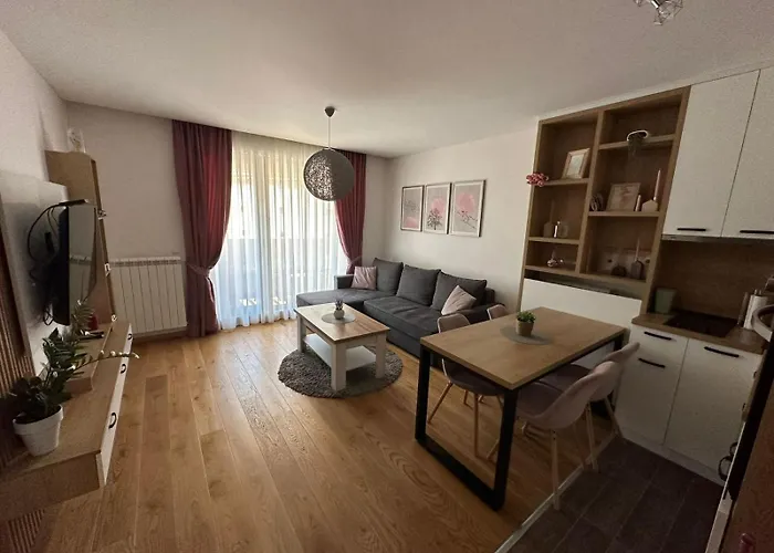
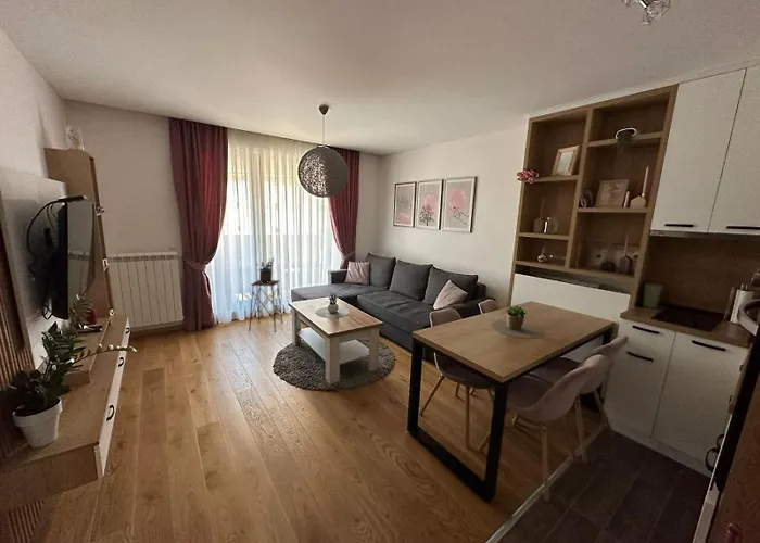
+ potted plant [255,254,275,283]
+ side table [248,279,283,333]
